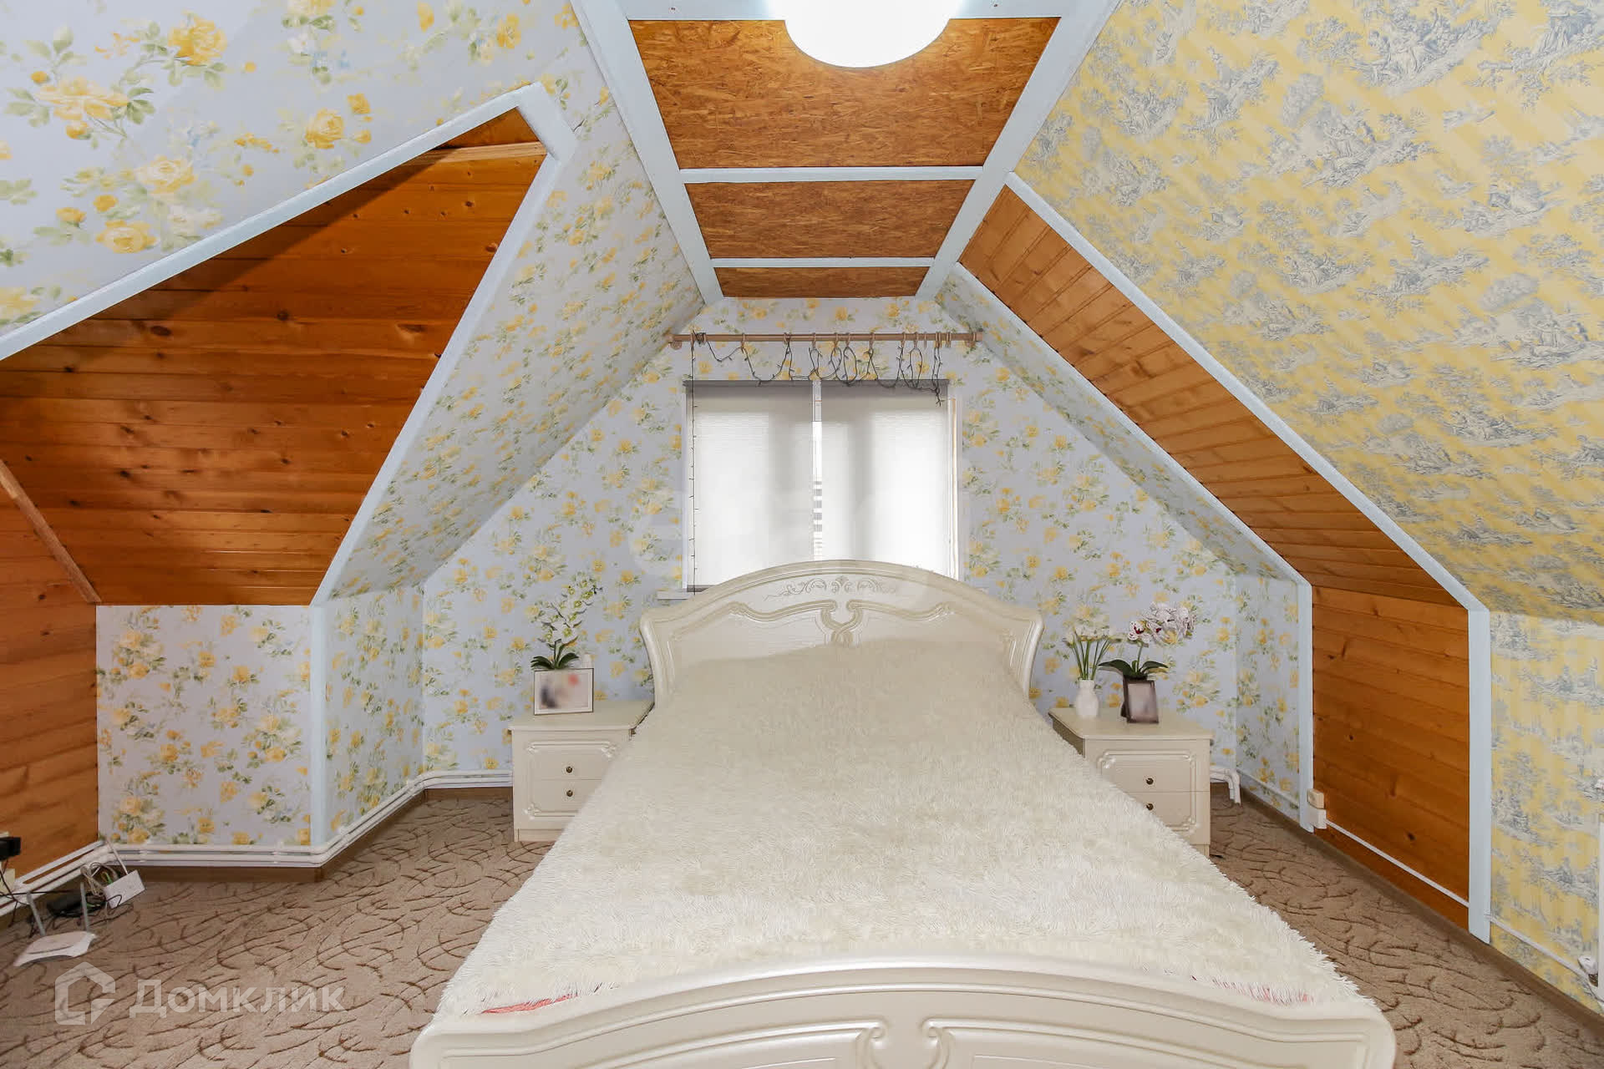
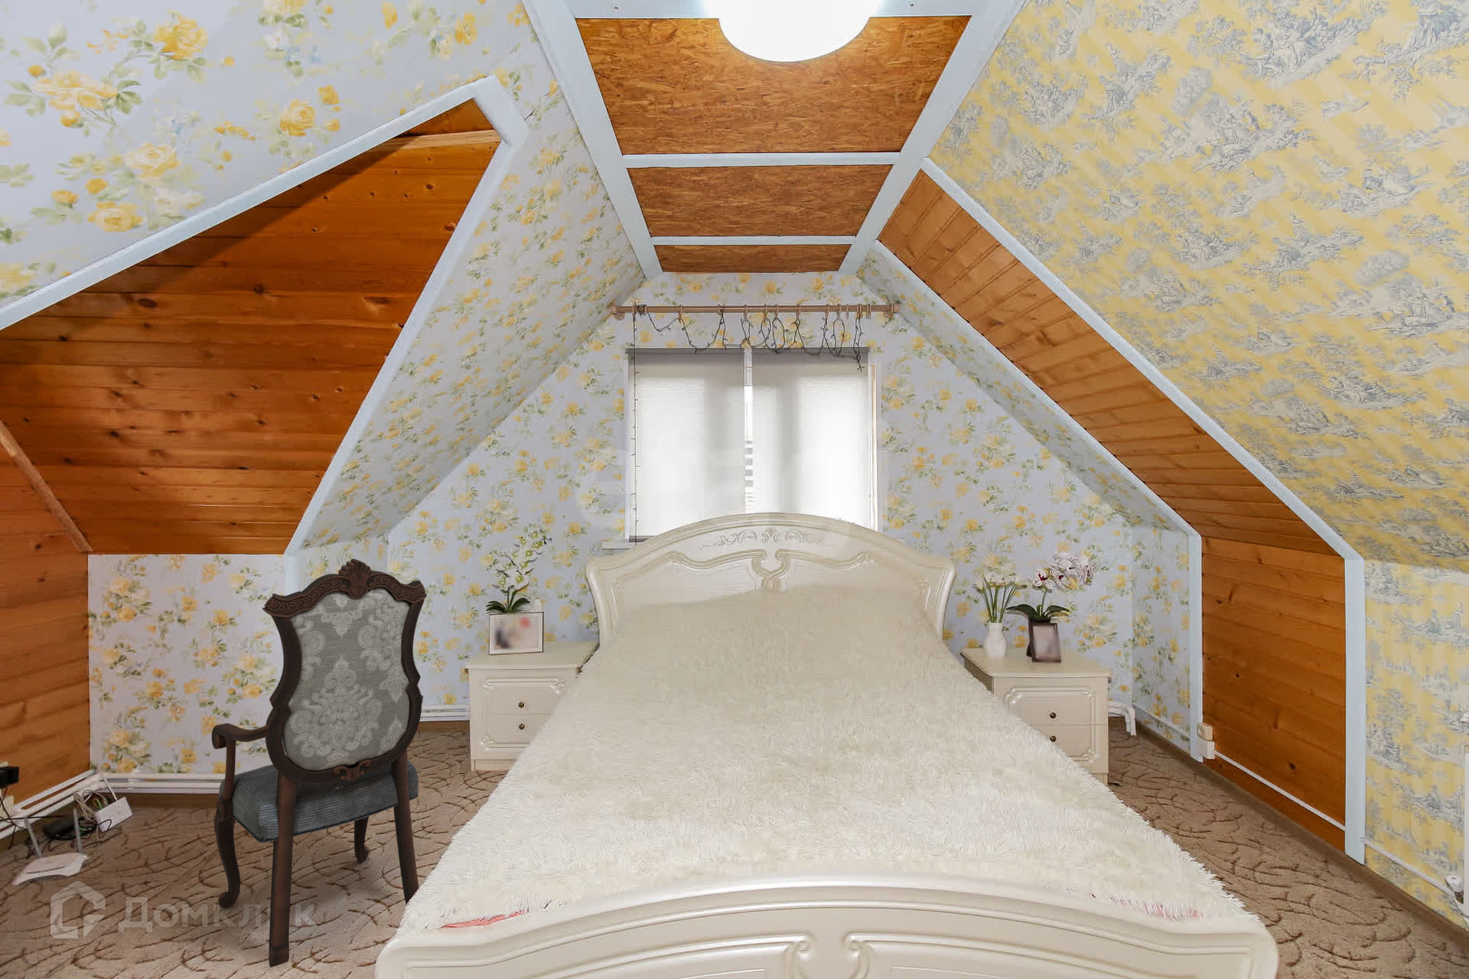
+ armchair [211,558,427,968]
